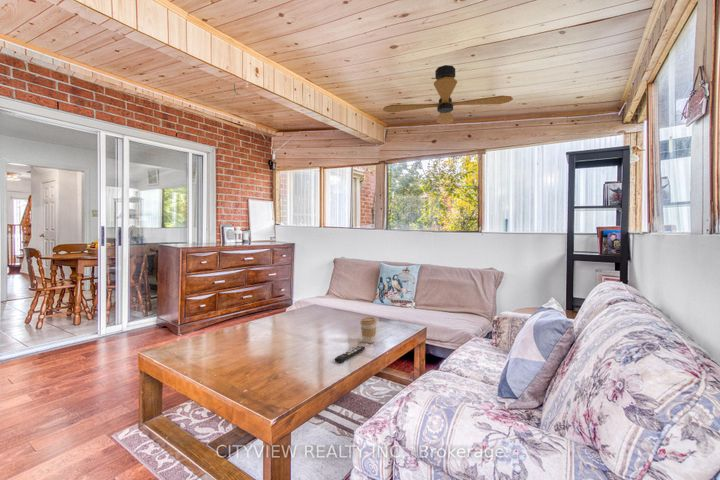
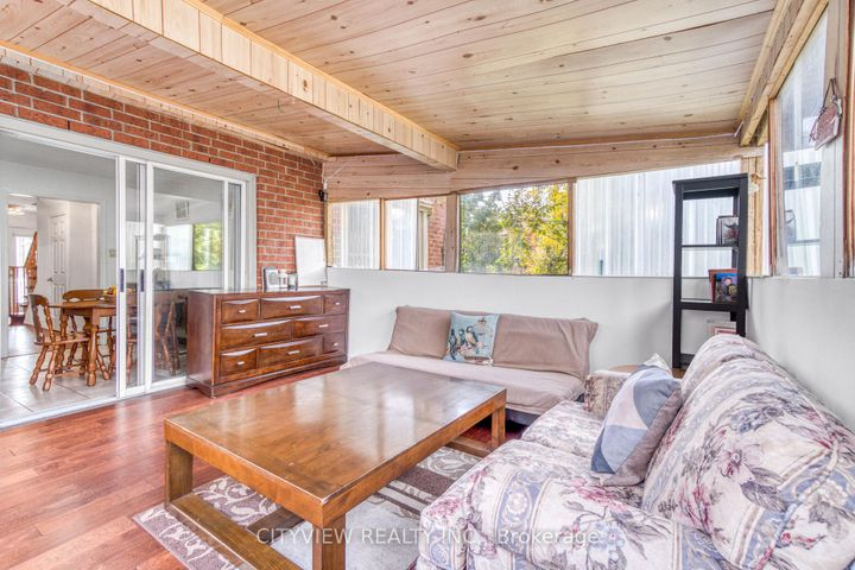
- coffee cup [359,316,378,344]
- remote control [333,345,366,364]
- ceiling fan [382,64,514,125]
